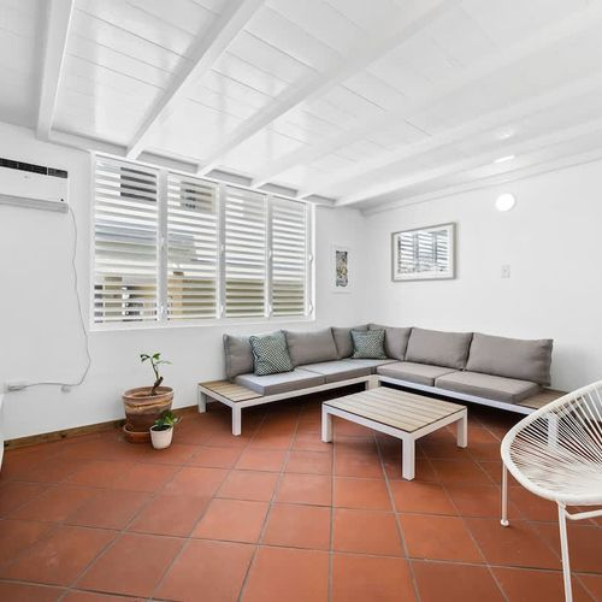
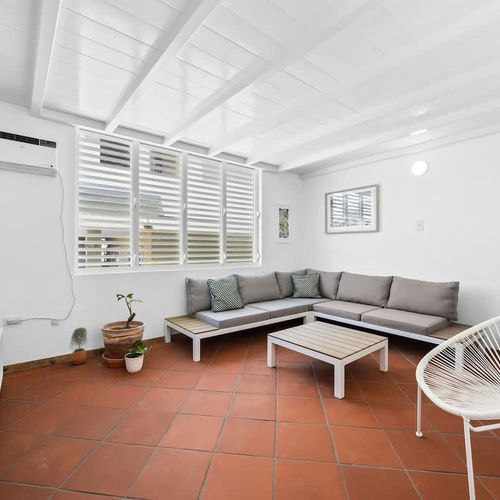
+ potted plant [69,327,88,365]
